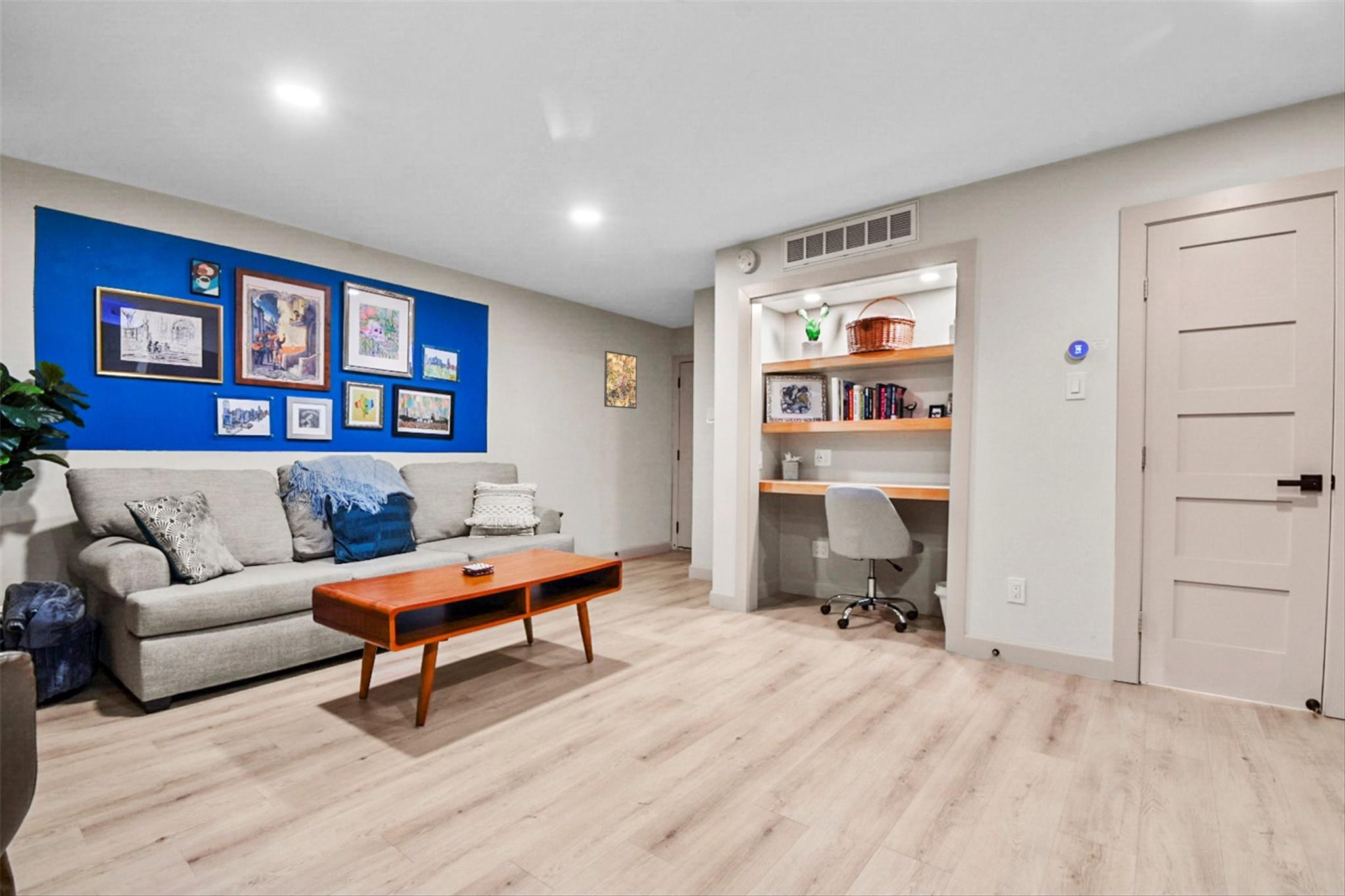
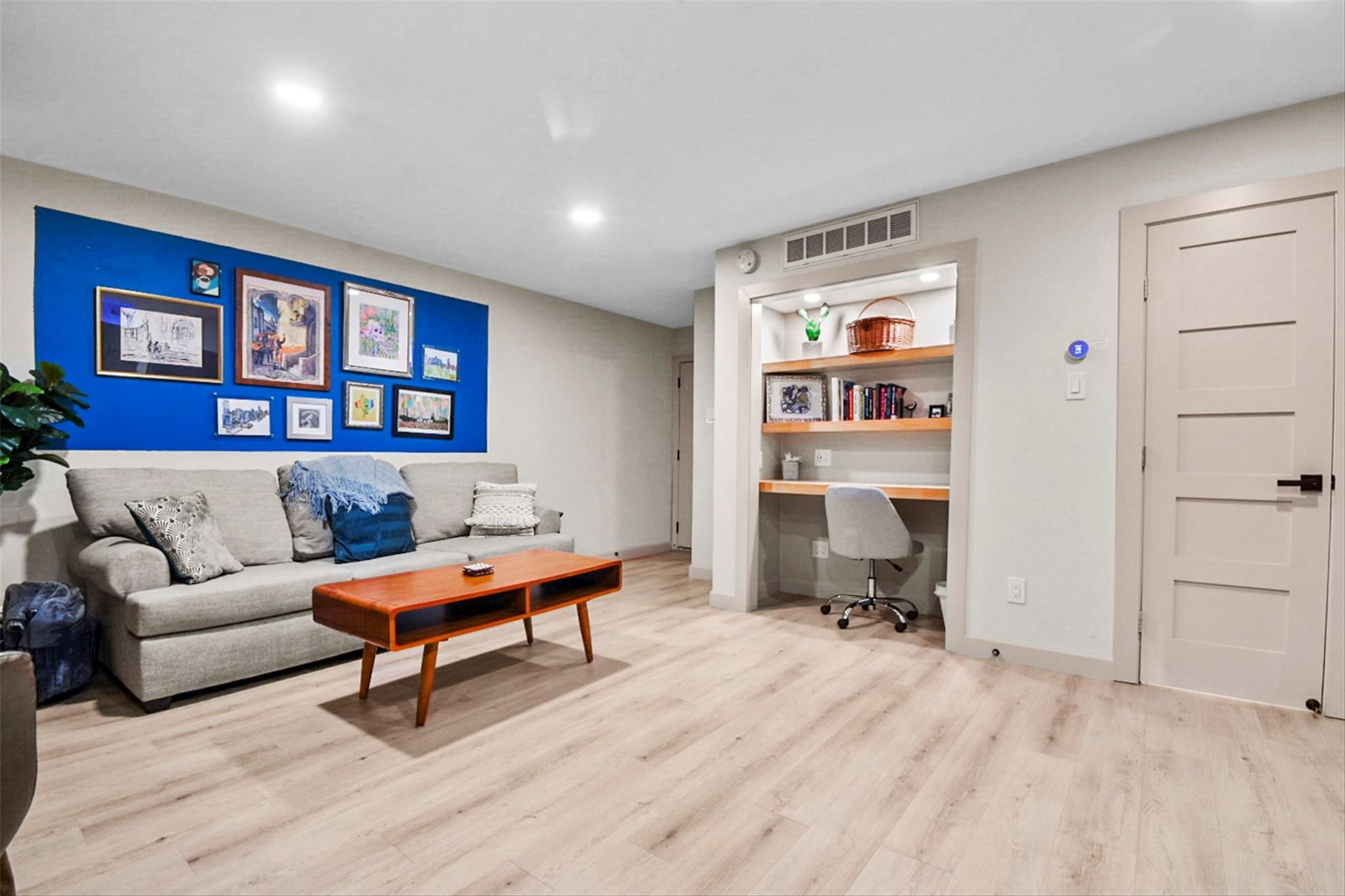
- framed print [604,350,638,410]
